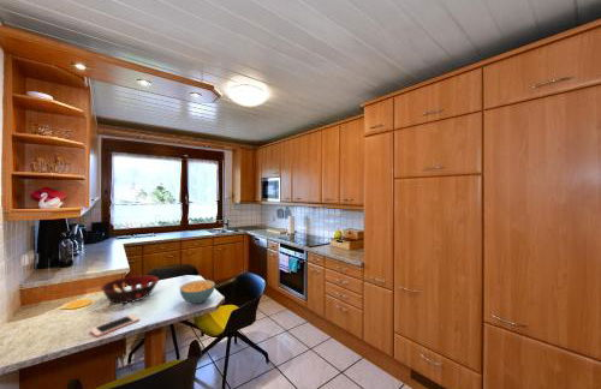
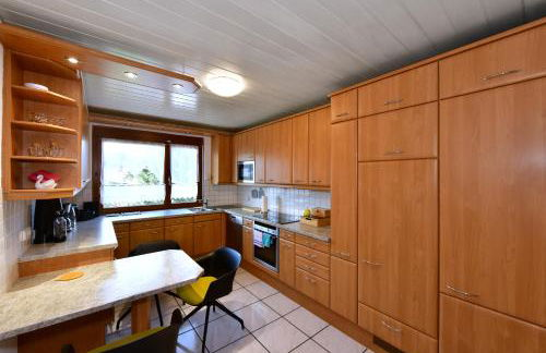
- decorative bowl [100,275,160,305]
- cereal bowl [179,279,216,305]
- cell phone [89,313,141,337]
